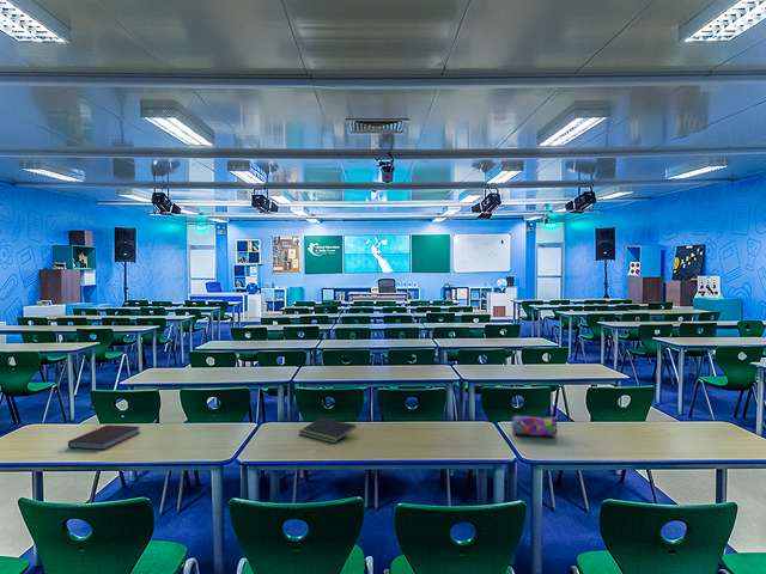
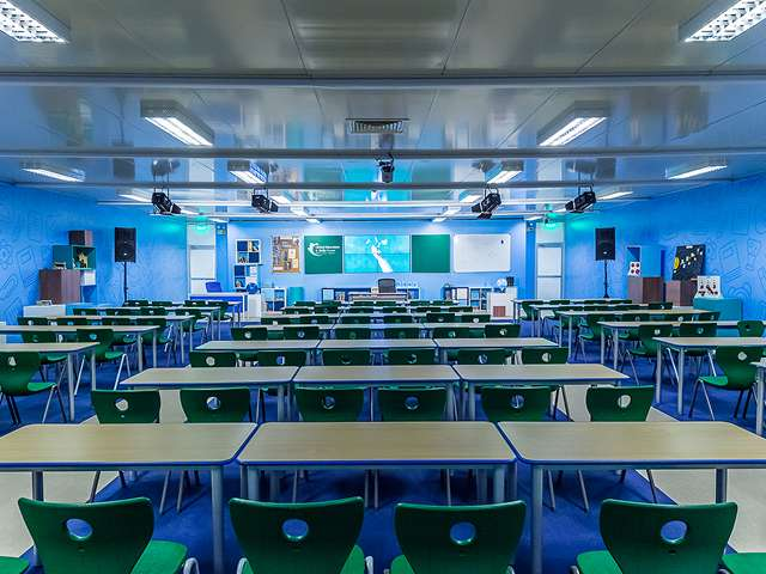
- notepad [298,416,357,445]
- pencil case [510,415,559,438]
- notebook [67,423,141,451]
